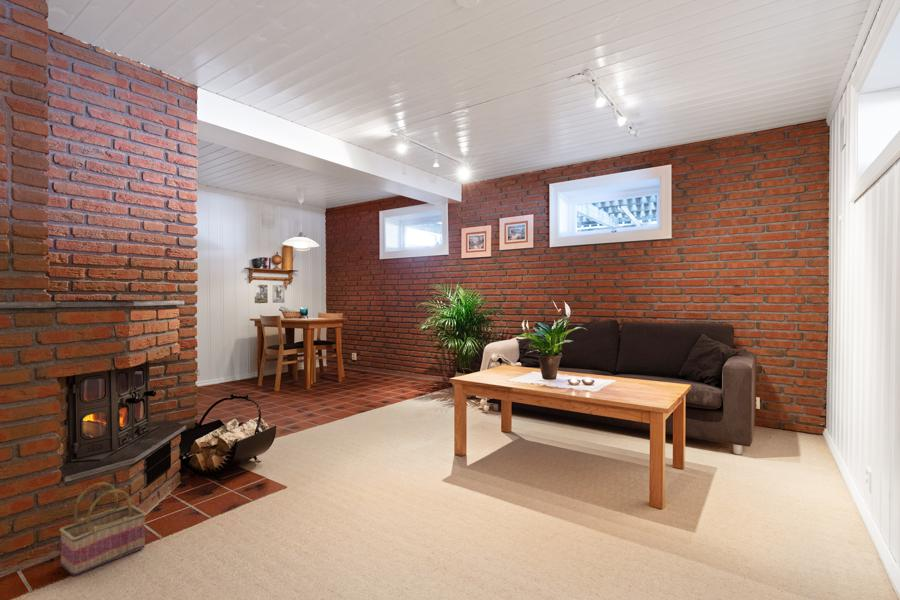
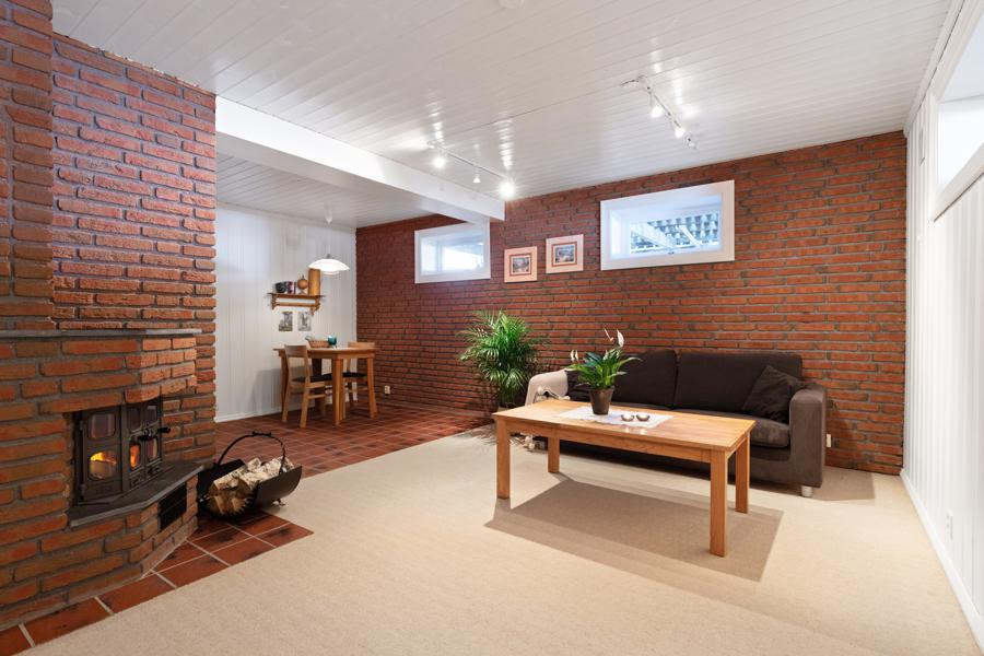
- basket [59,481,147,577]
